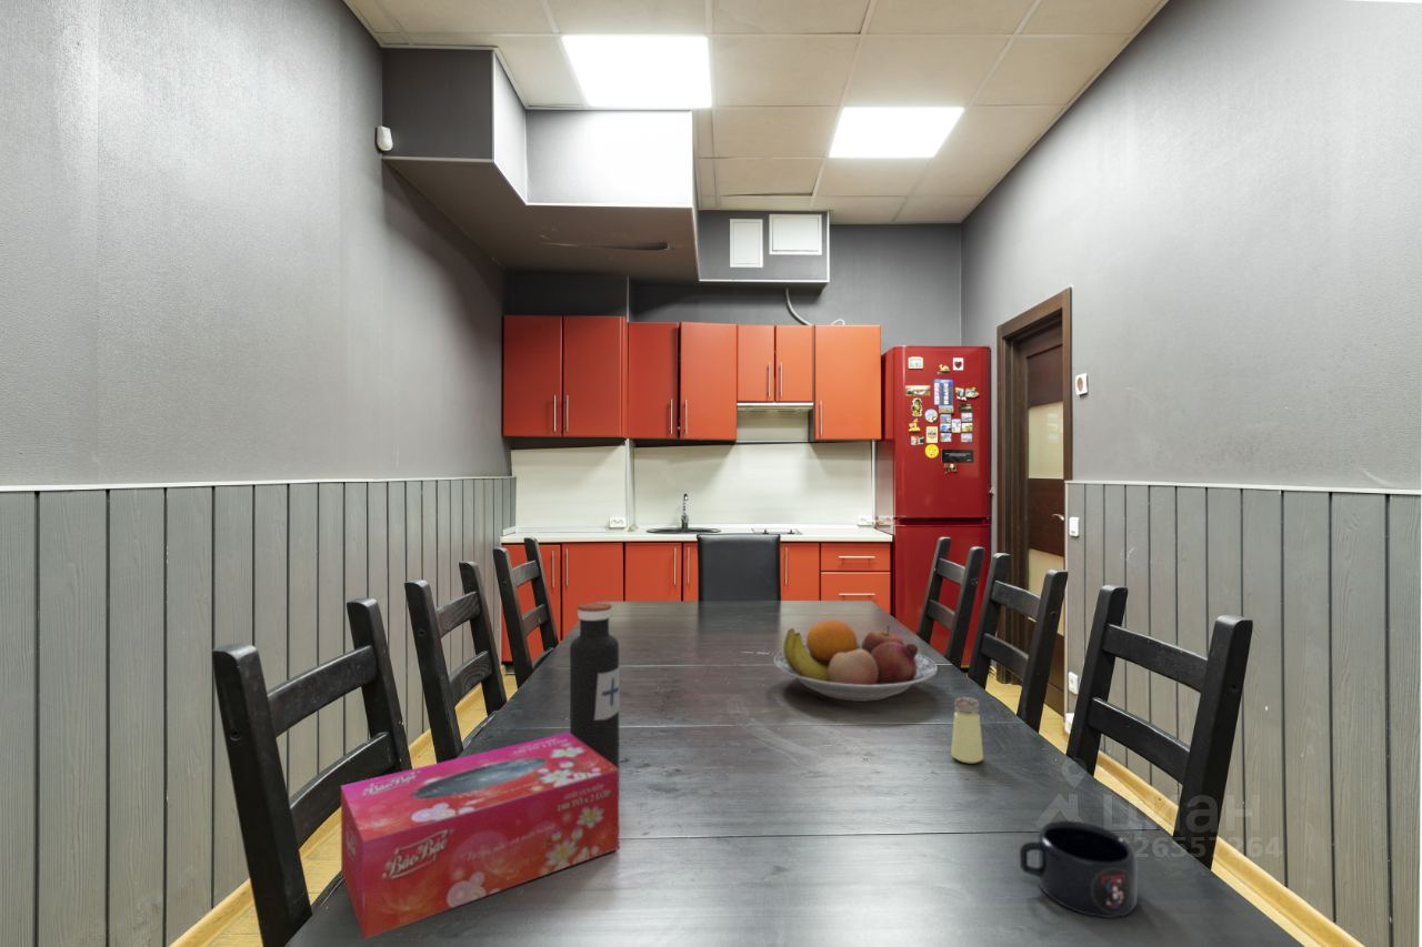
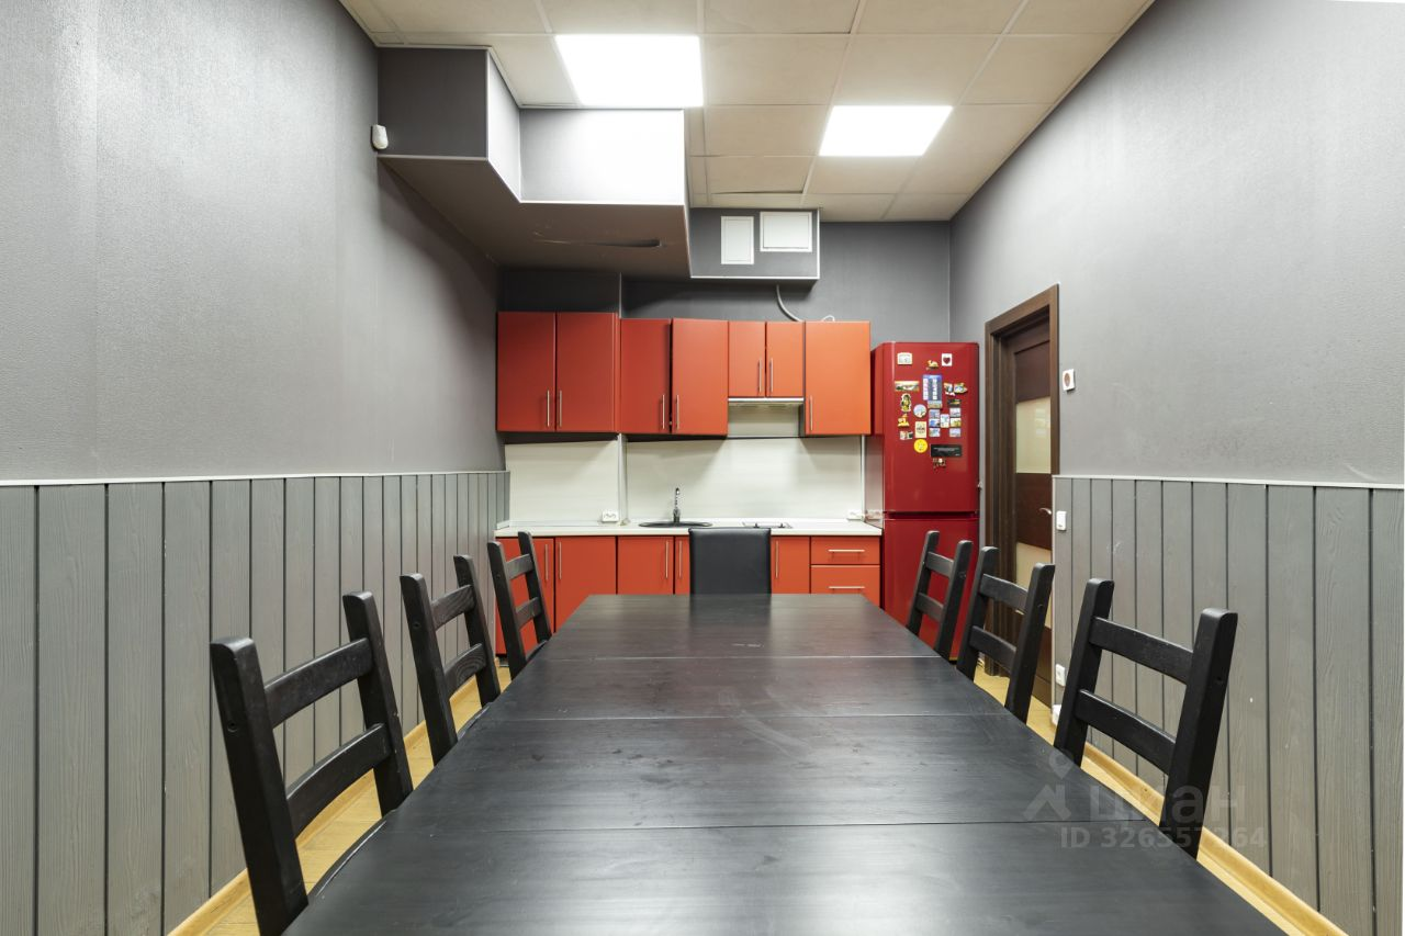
- saltshaker [950,696,984,765]
- water bottle [569,602,620,768]
- fruit bowl [773,619,939,703]
- tissue box [340,732,620,940]
- mug [1019,819,1138,918]
